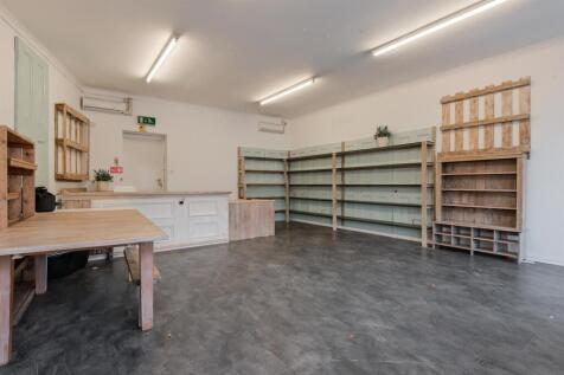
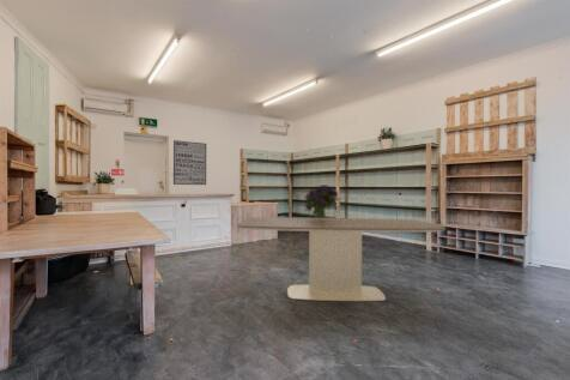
+ bouquet [302,183,342,218]
+ wall art [172,139,207,186]
+ dining table [236,217,447,302]
